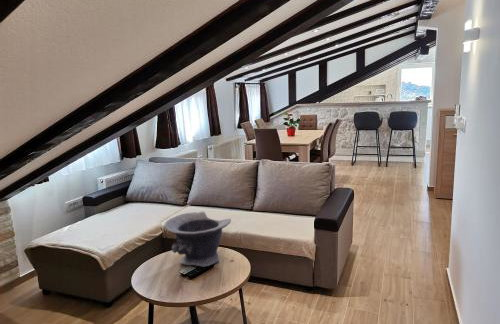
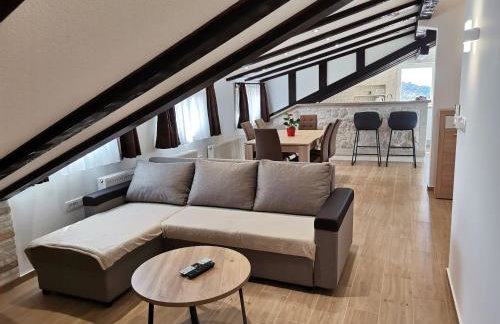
- decorative bowl [163,210,232,268]
